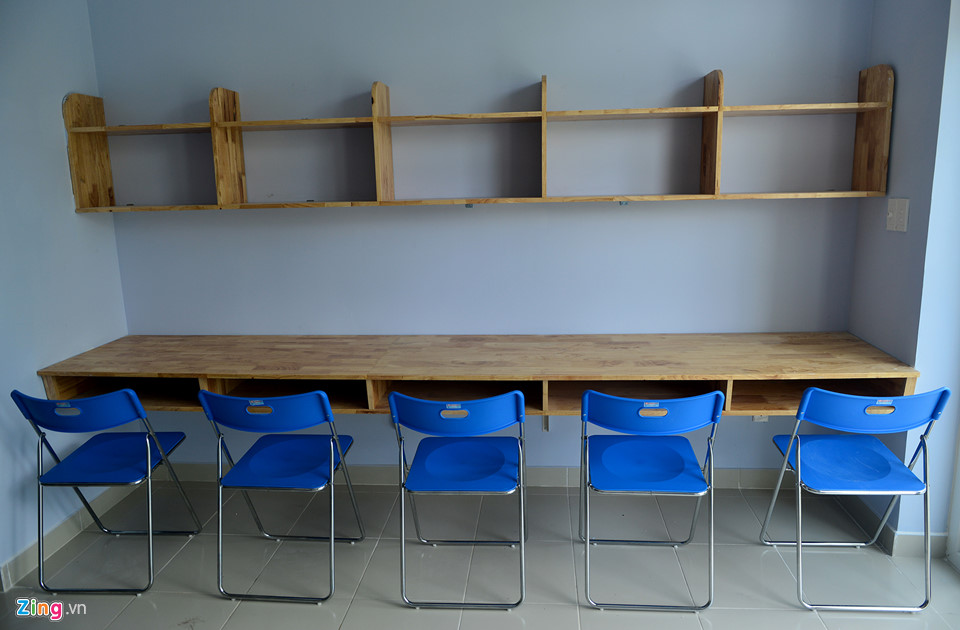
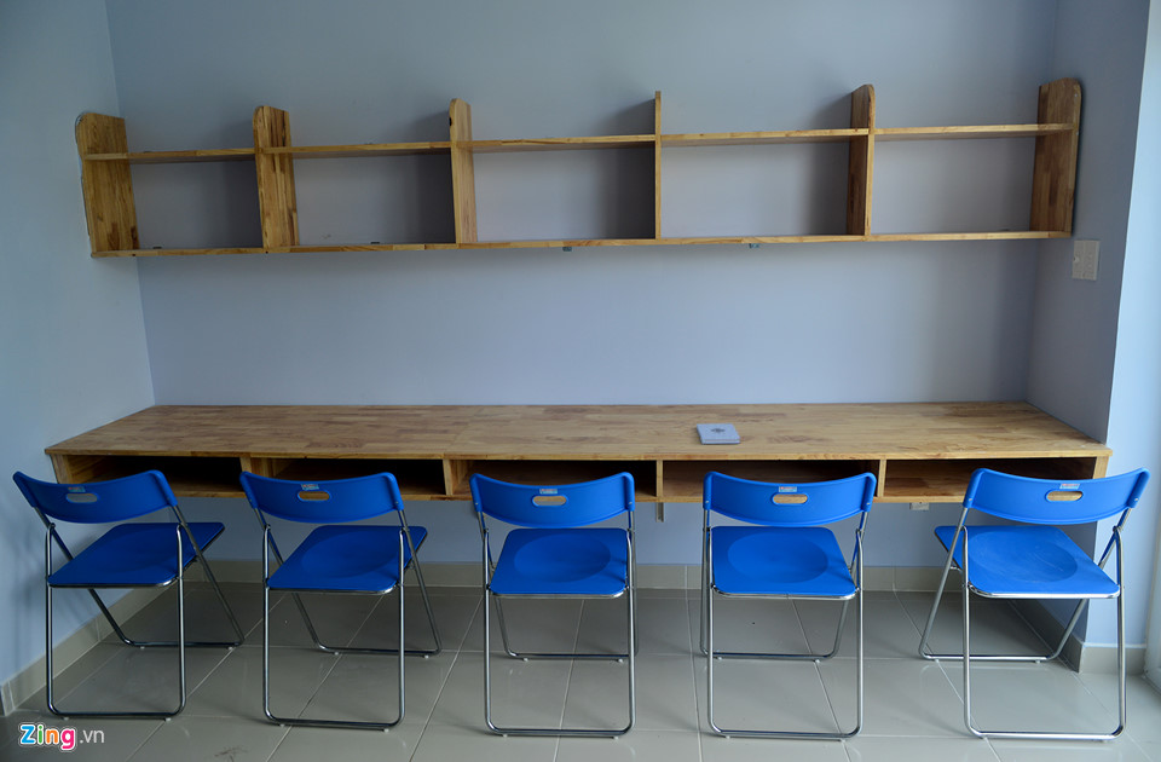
+ notepad [695,422,741,445]
